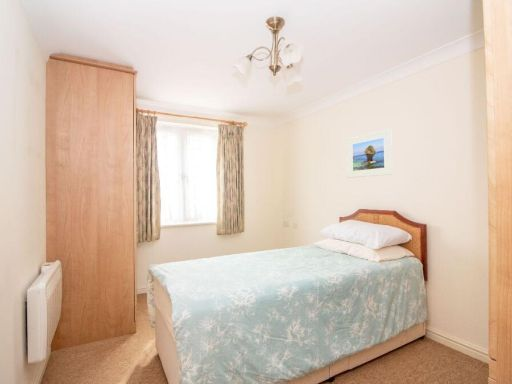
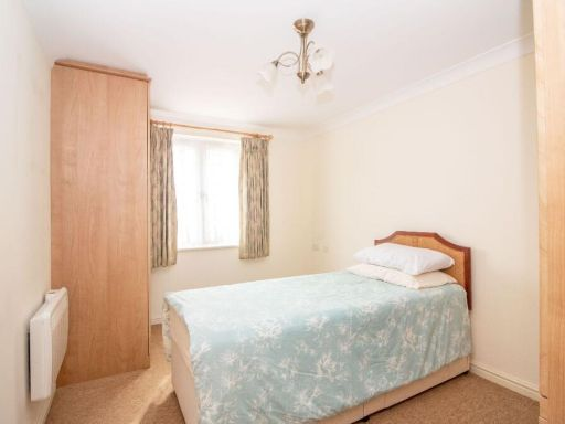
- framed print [346,128,393,179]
